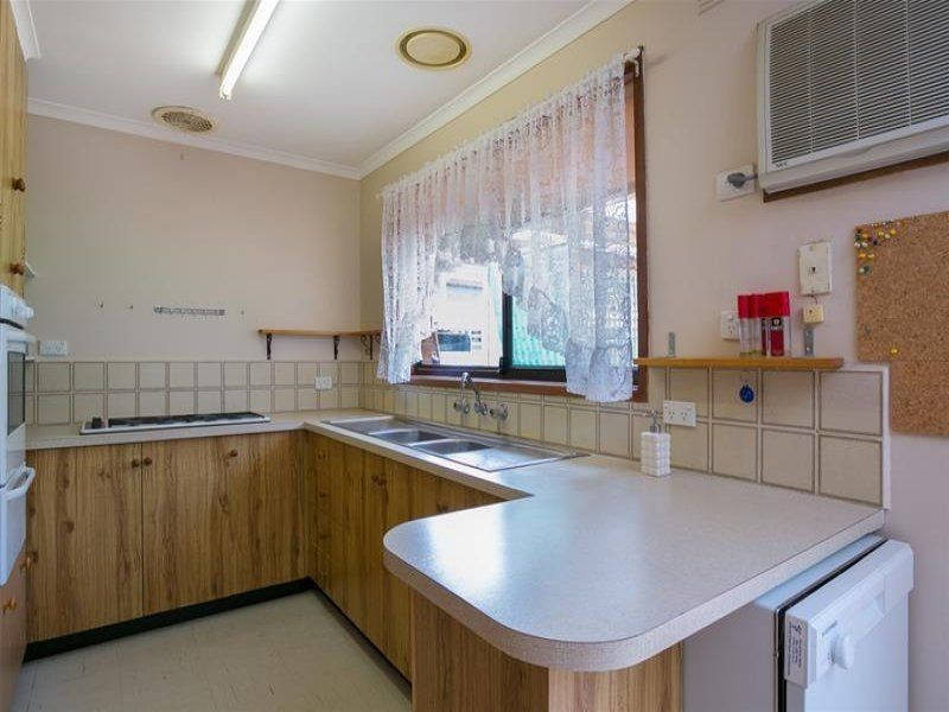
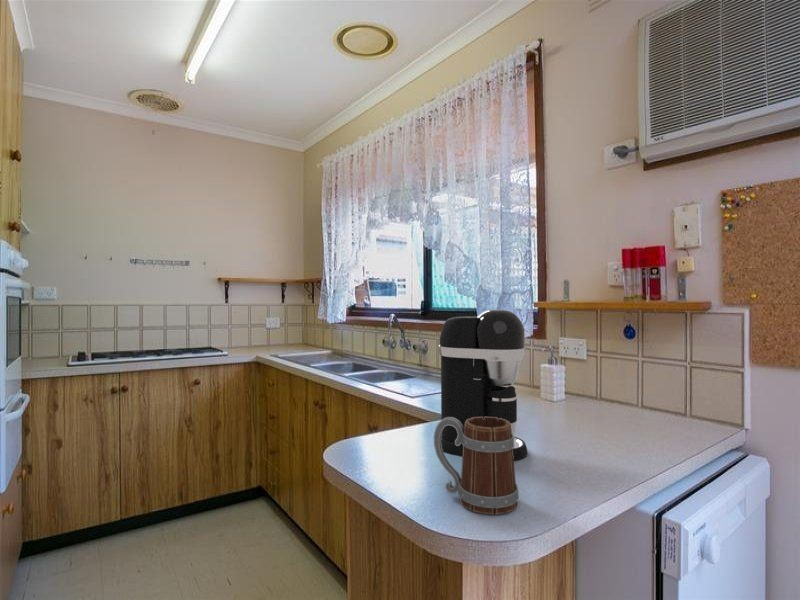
+ mug [433,416,520,515]
+ coffee maker [438,309,529,461]
